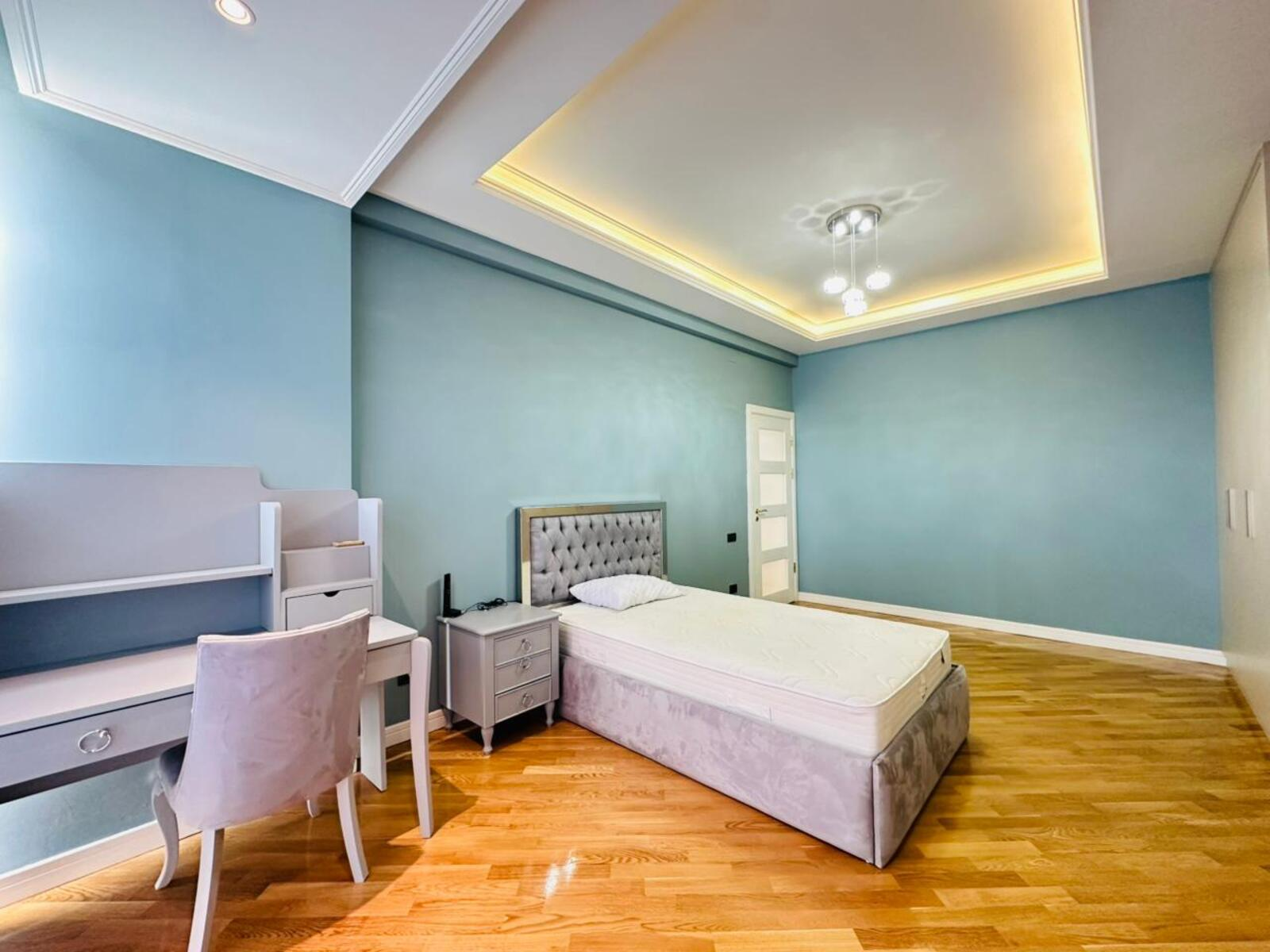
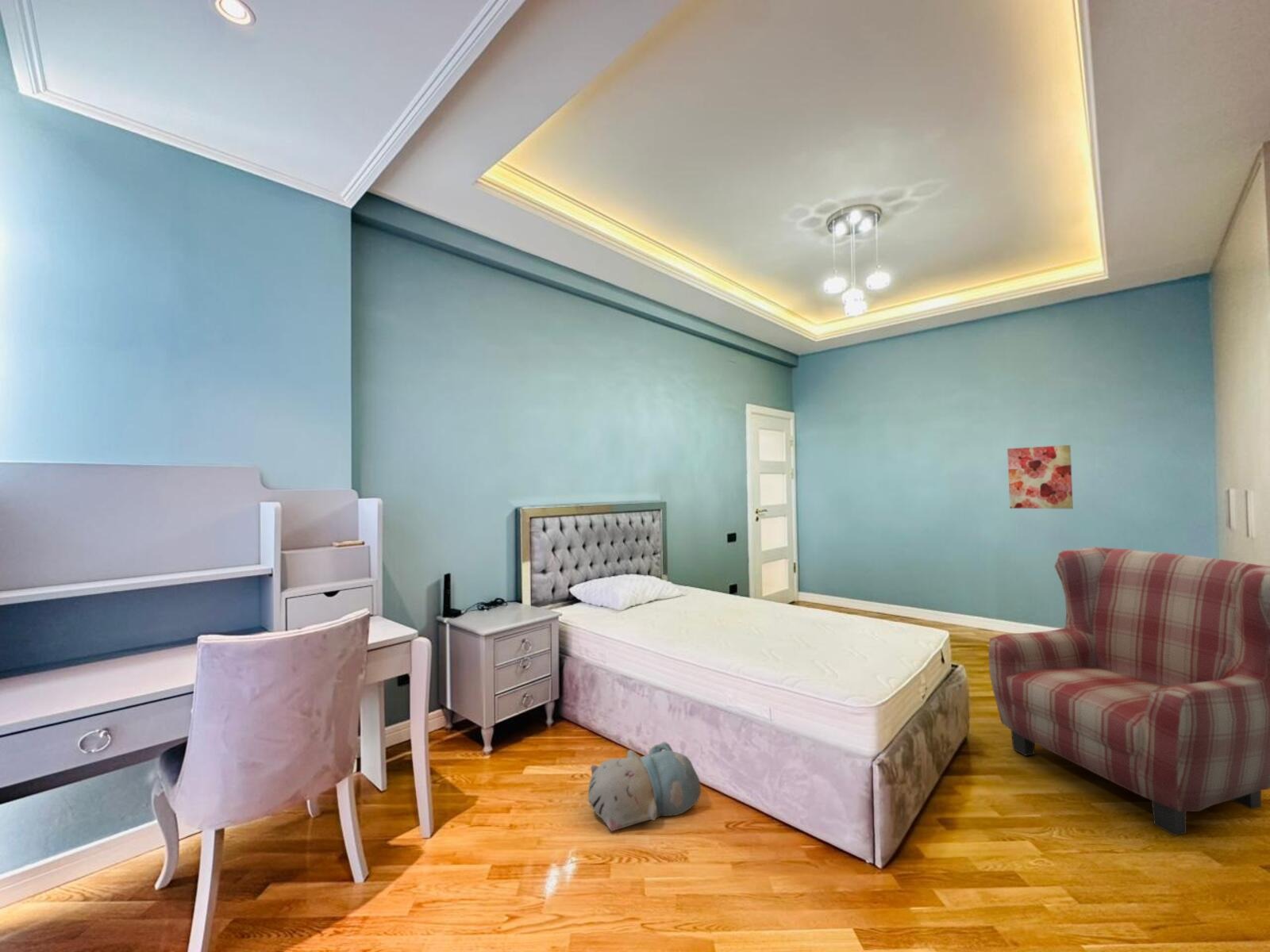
+ plush toy [587,741,702,831]
+ armchair [987,547,1270,837]
+ wall art [1006,444,1074,510]
